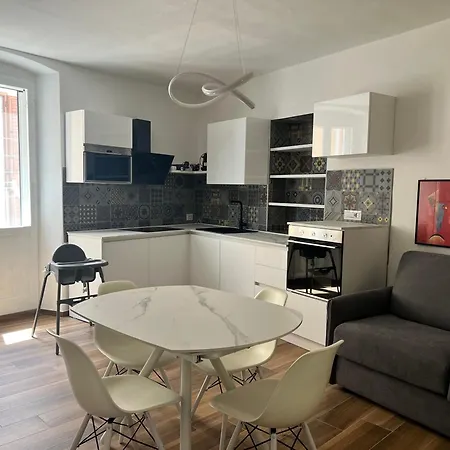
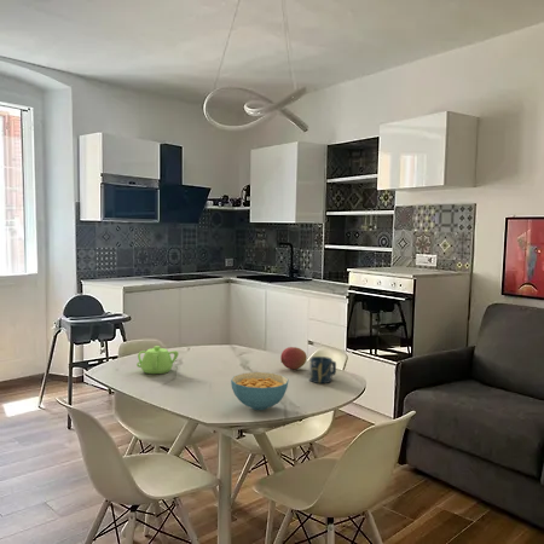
+ fruit [279,346,308,371]
+ teapot [135,345,180,375]
+ cereal bowl [230,371,290,411]
+ cup [308,355,337,384]
